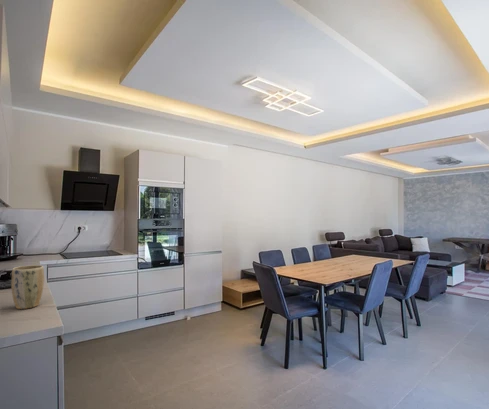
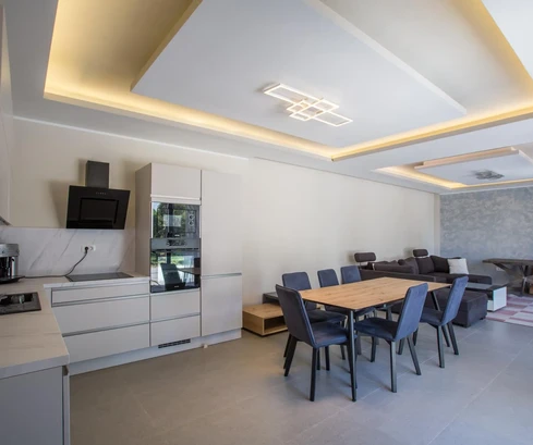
- plant pot [10,264,45,310]
